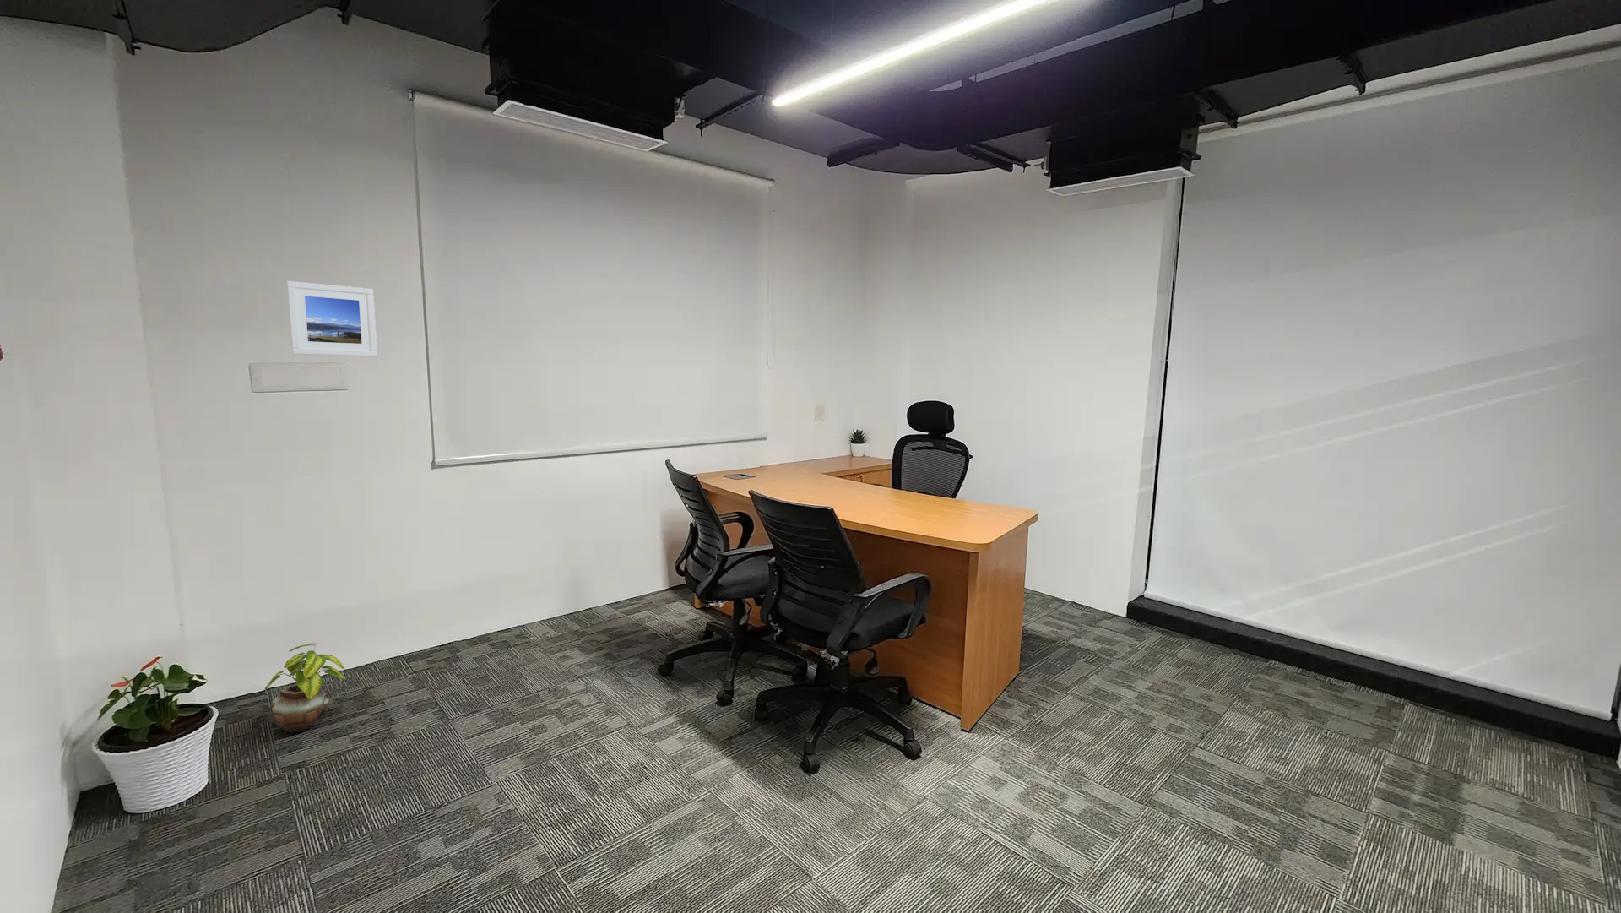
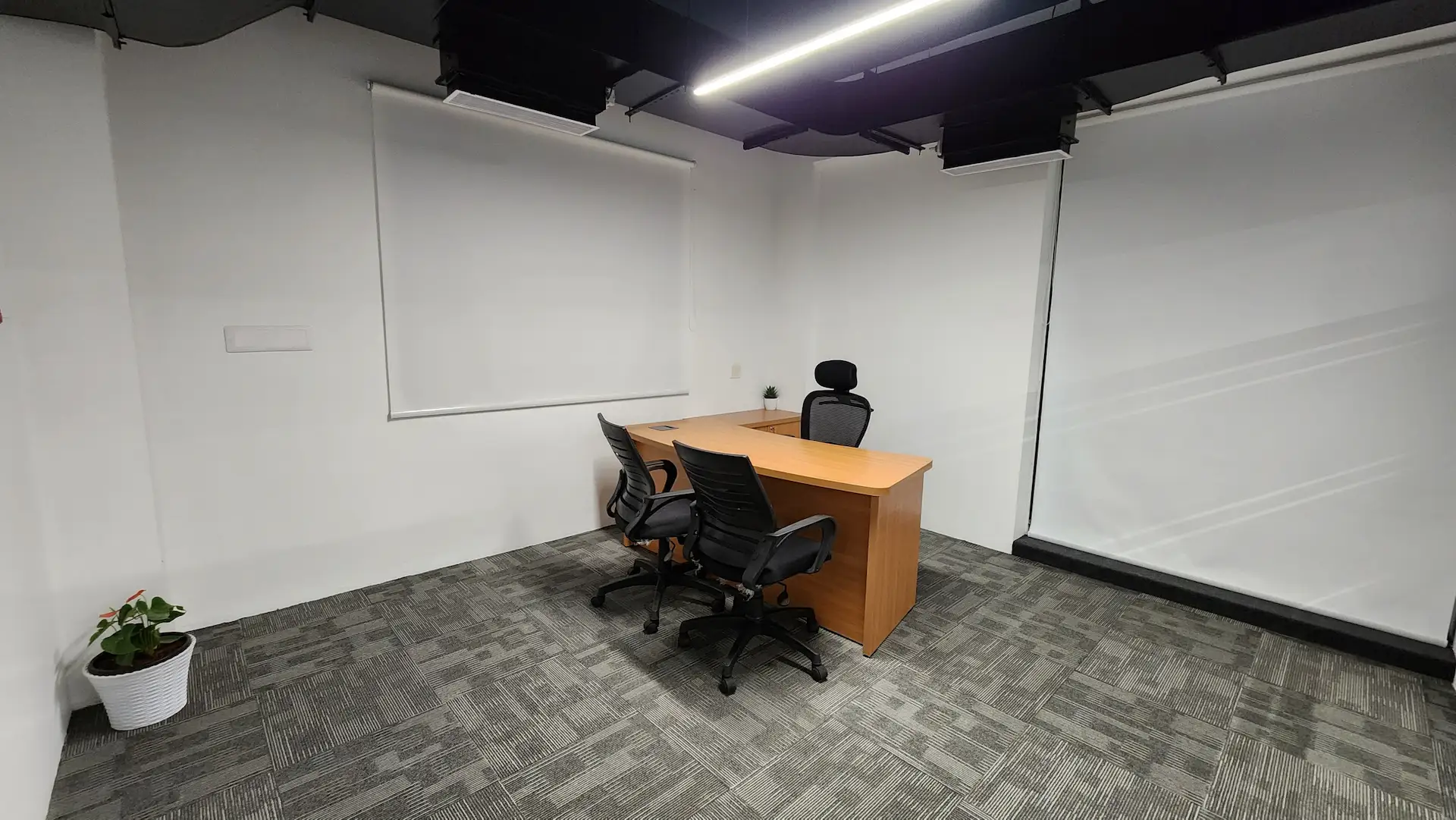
- potted plant [264,642,347,733]
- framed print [286,281,379,357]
